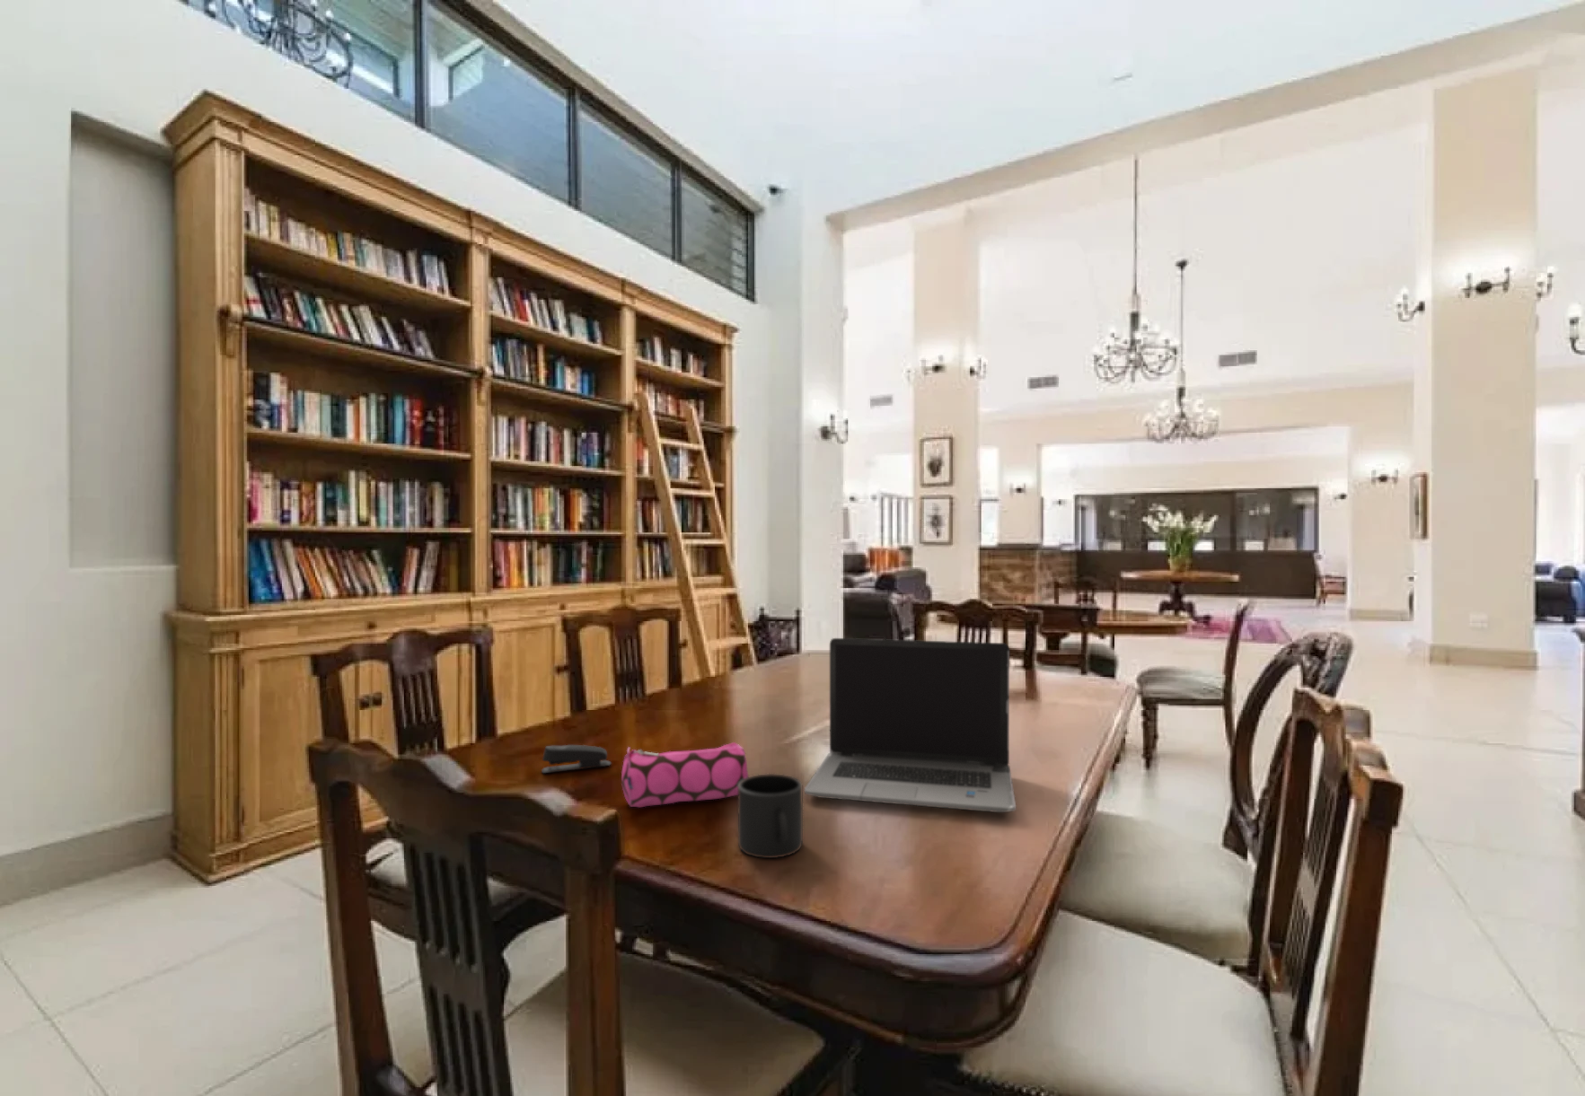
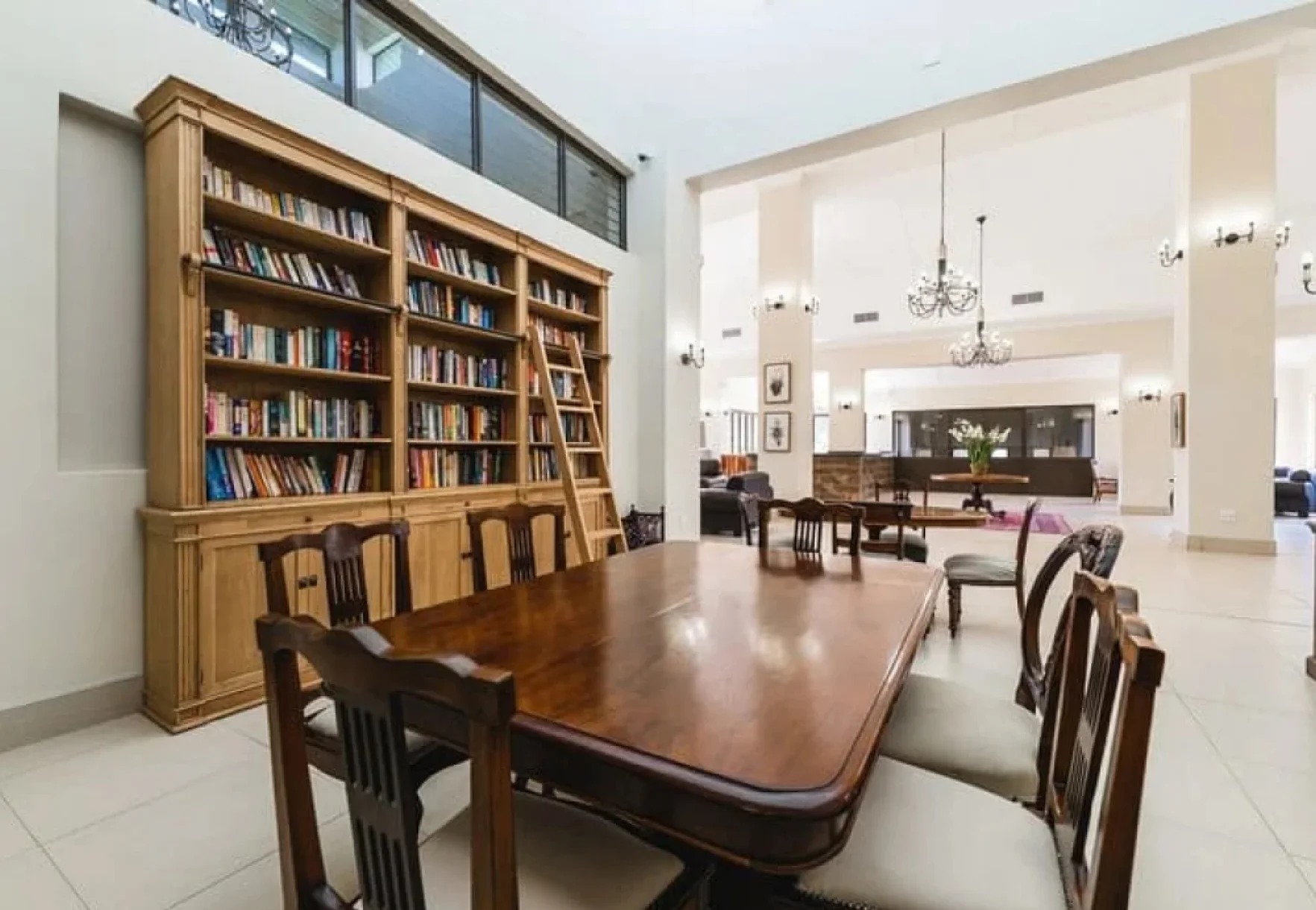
- pencil case [620,742,749,808]
- stapler [541,744,613,773]
- laptop computer [803,637,1018,813]
- mug [737,773,803,859]
